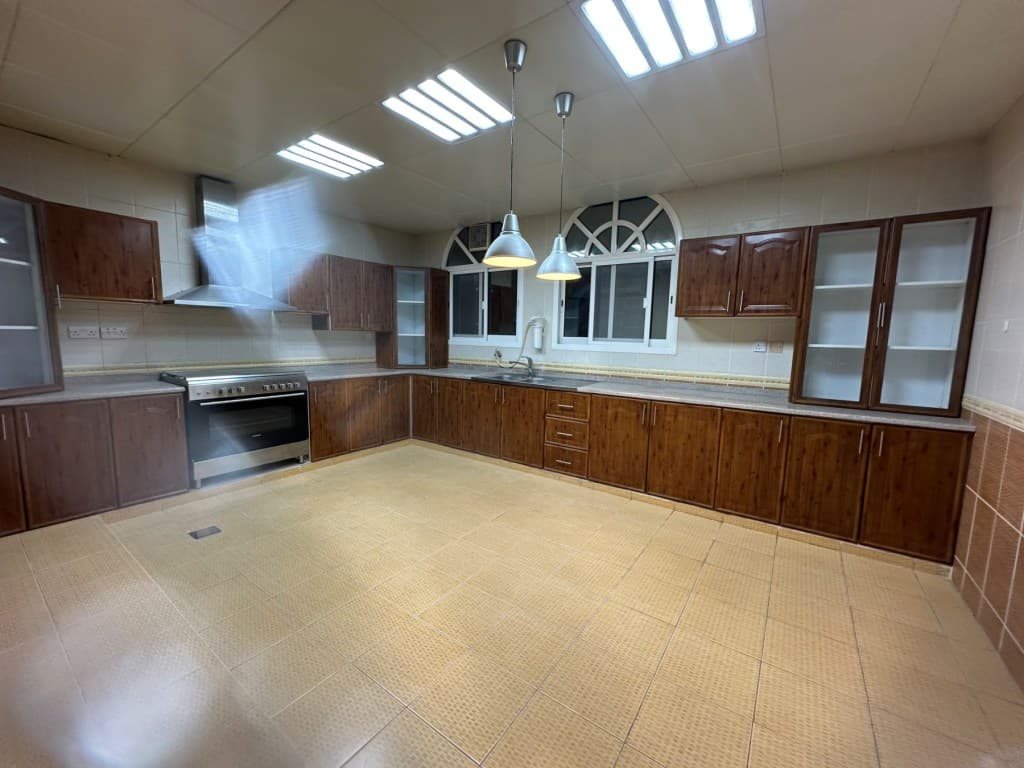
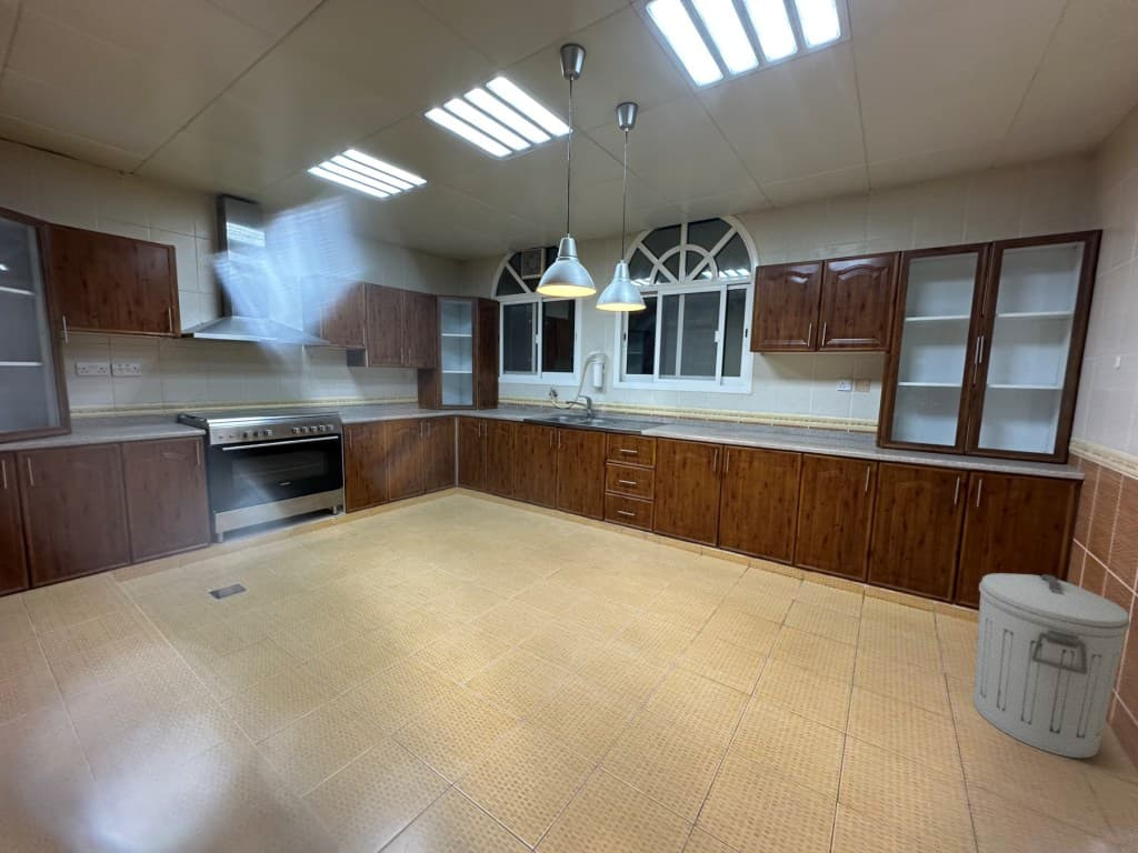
+ trash can [972,572,1131,759]
